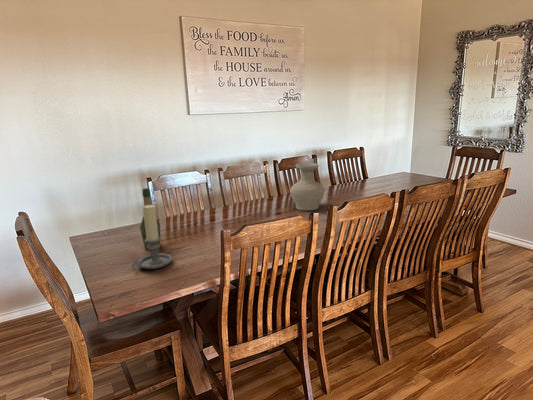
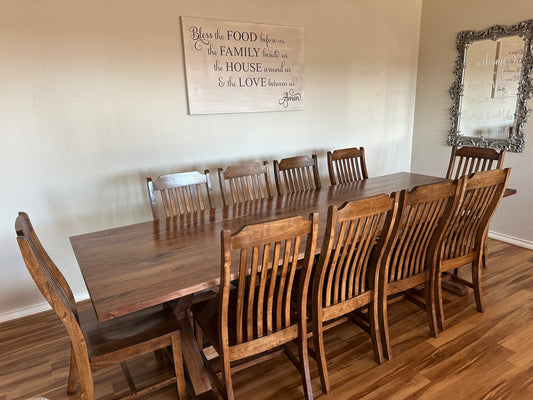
- candle holder [131,204,173,272]
- wine bottle [139,187,161,250]
- vase [289,162,325,211]
